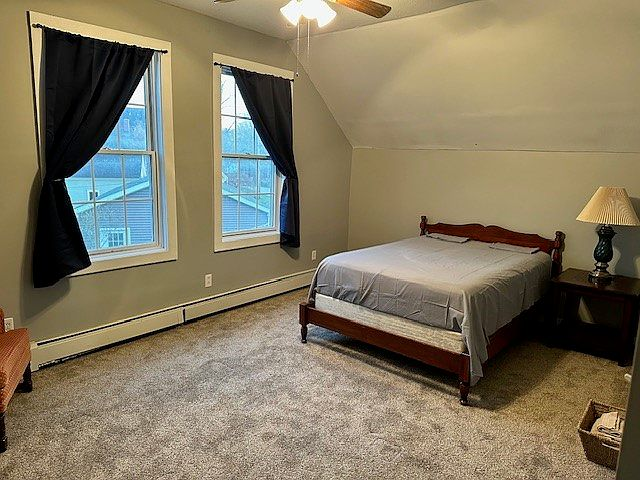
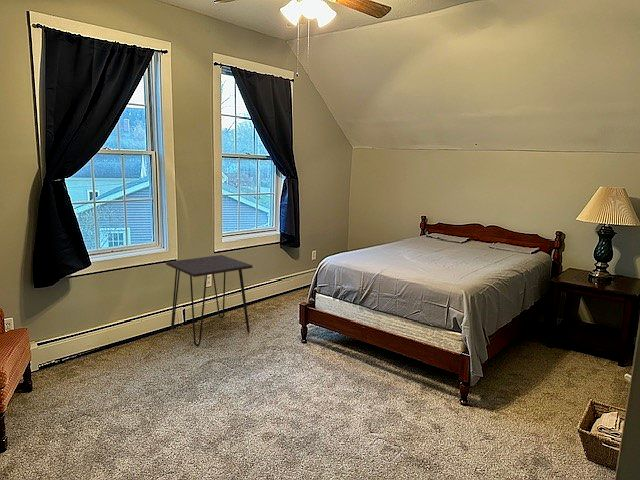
+ desk [165,254,254,347]
